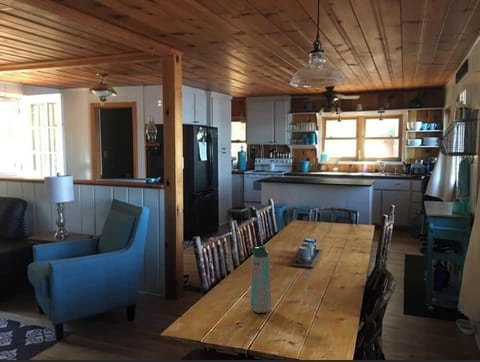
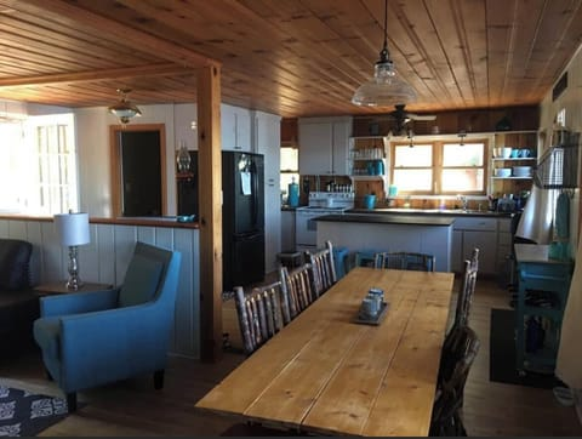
- water bottle [246,245,273,314]
